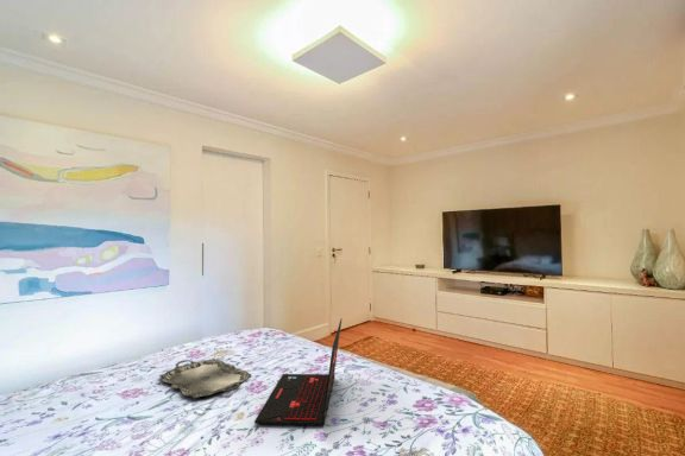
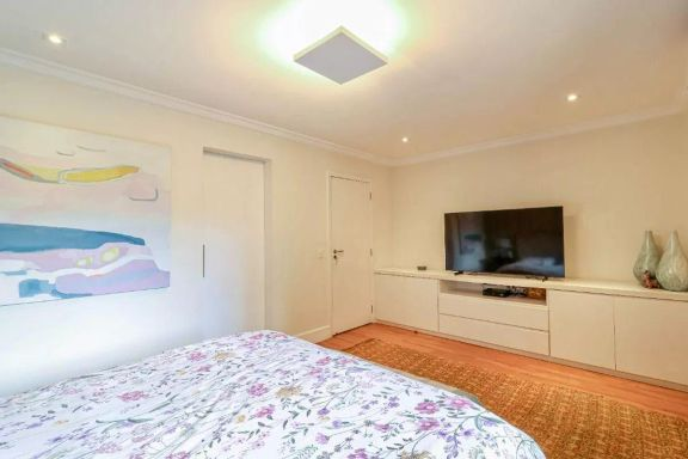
- laptop [253,318,342,426]
- serving tray [158,357,252,399]
